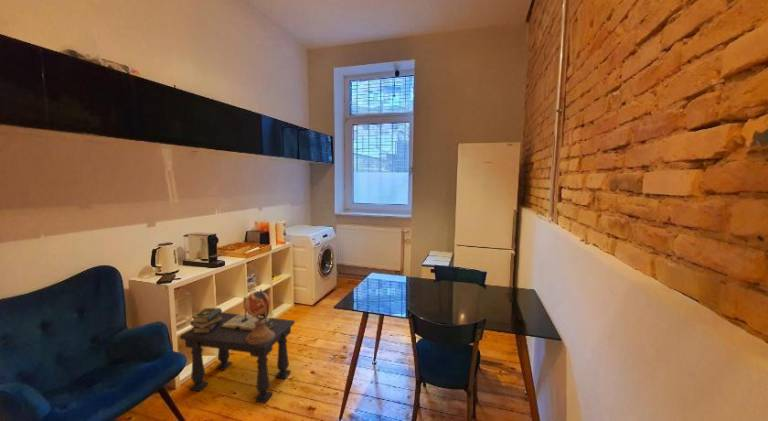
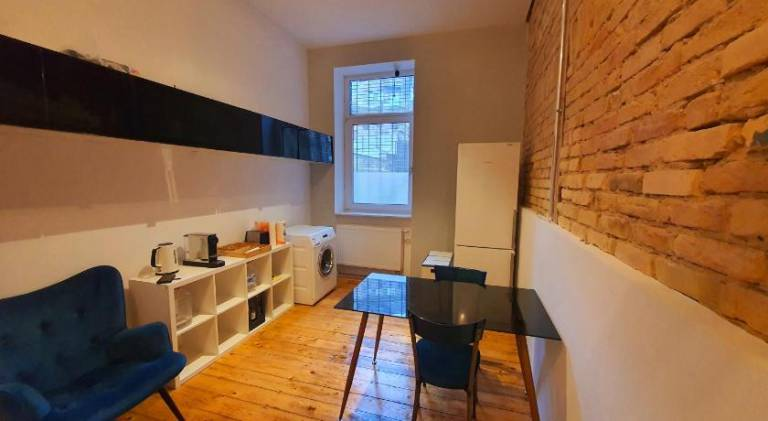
- side table [179,288,296,404]
